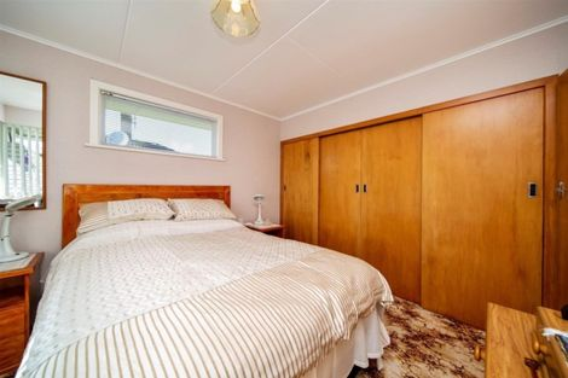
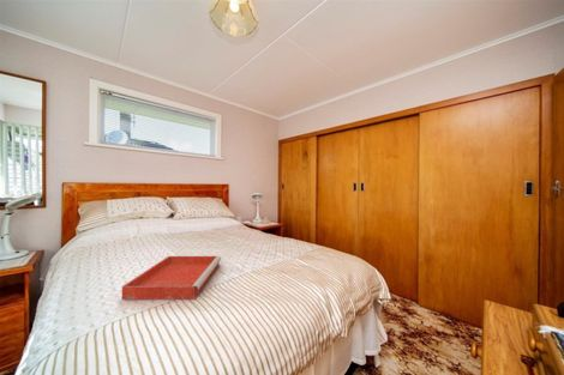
+ tray [121,255,222,301]
